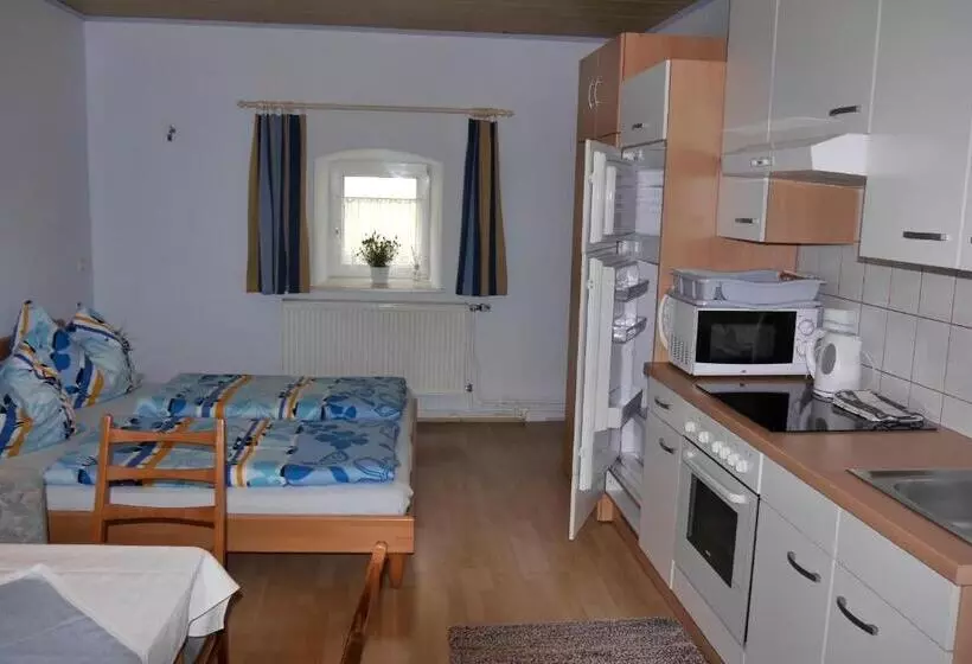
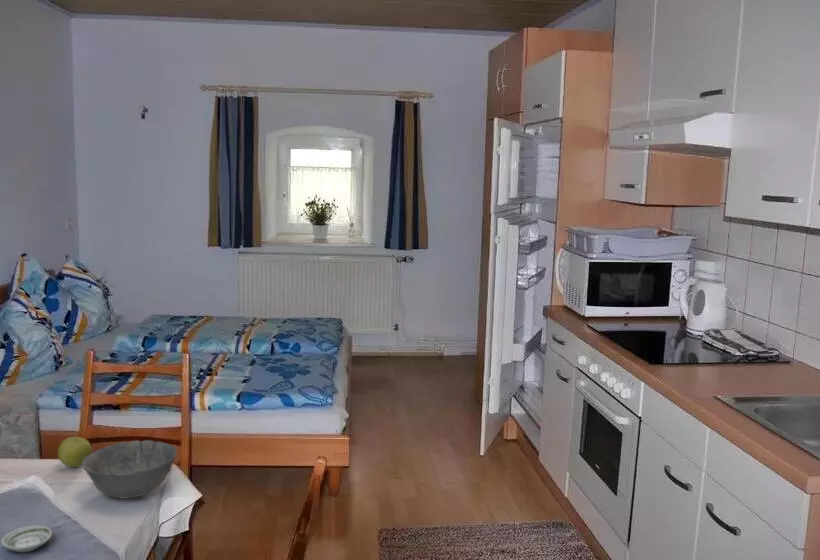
+ apple [57,436,93,468]
+ saucer [0,525,53,553]
+ bowl [81,439,178,500]
